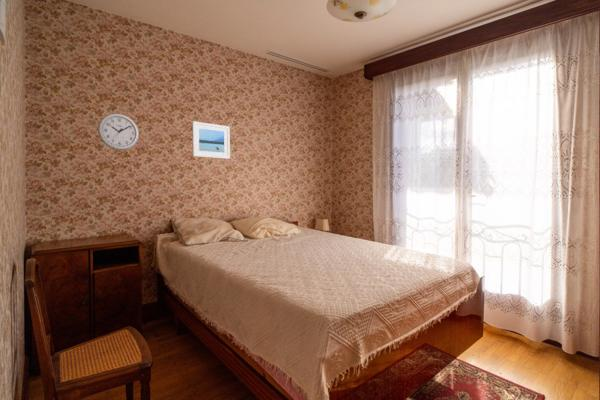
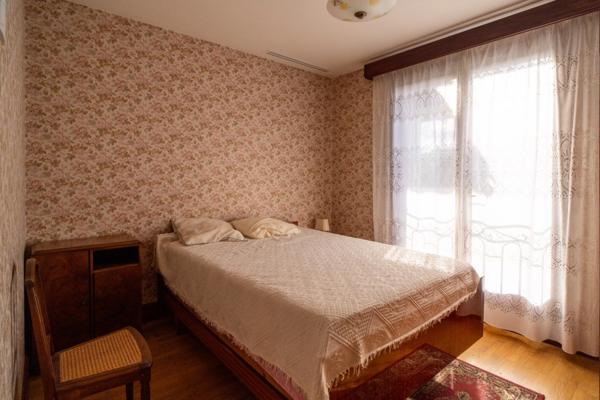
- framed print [191,120,231,160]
- wall clock [97,112,140,151]
